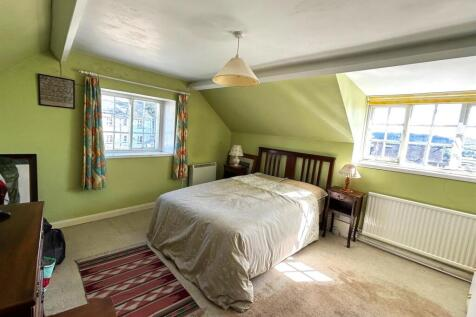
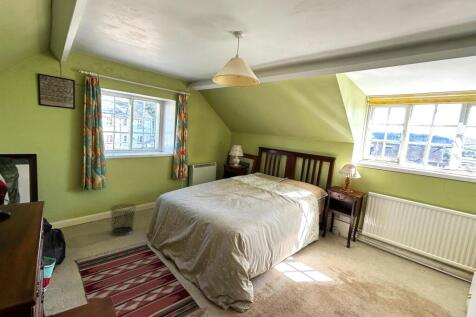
+ waste bin [109,203,138,237]
